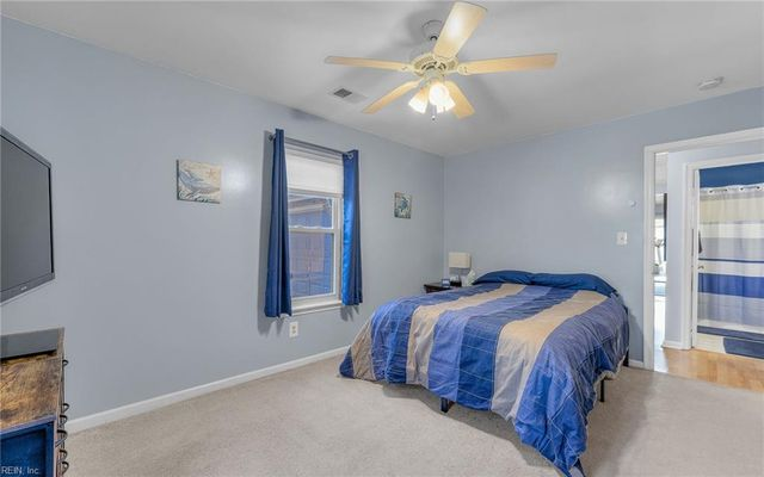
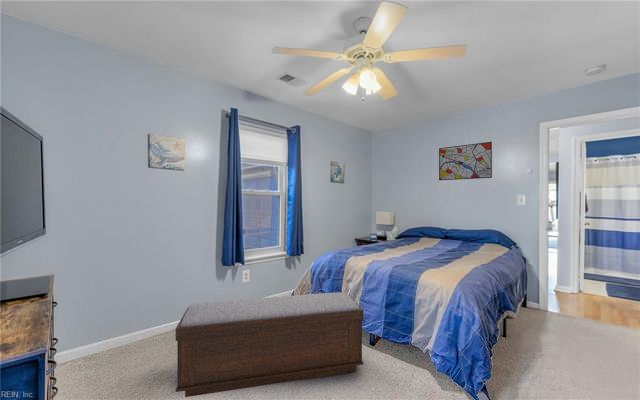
+ bench [175,291,364,398]
+ wall art [438,141,493,181]
